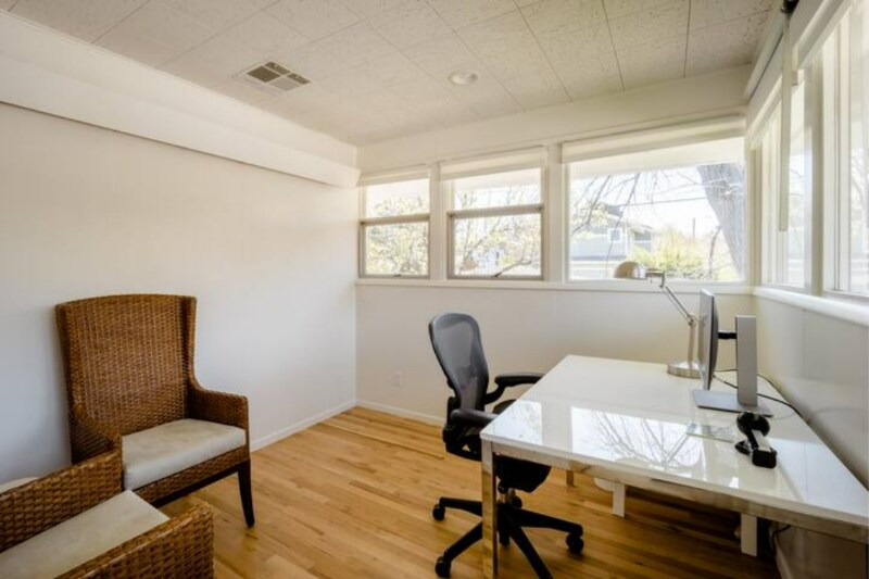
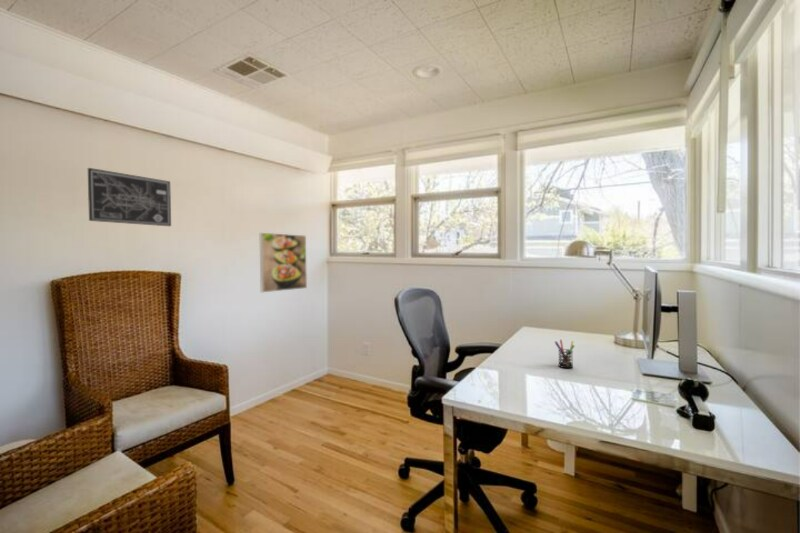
+ pen holder [554,339,575,369]
+ wall art [87,167,172,227]
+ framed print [259,232,308,293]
